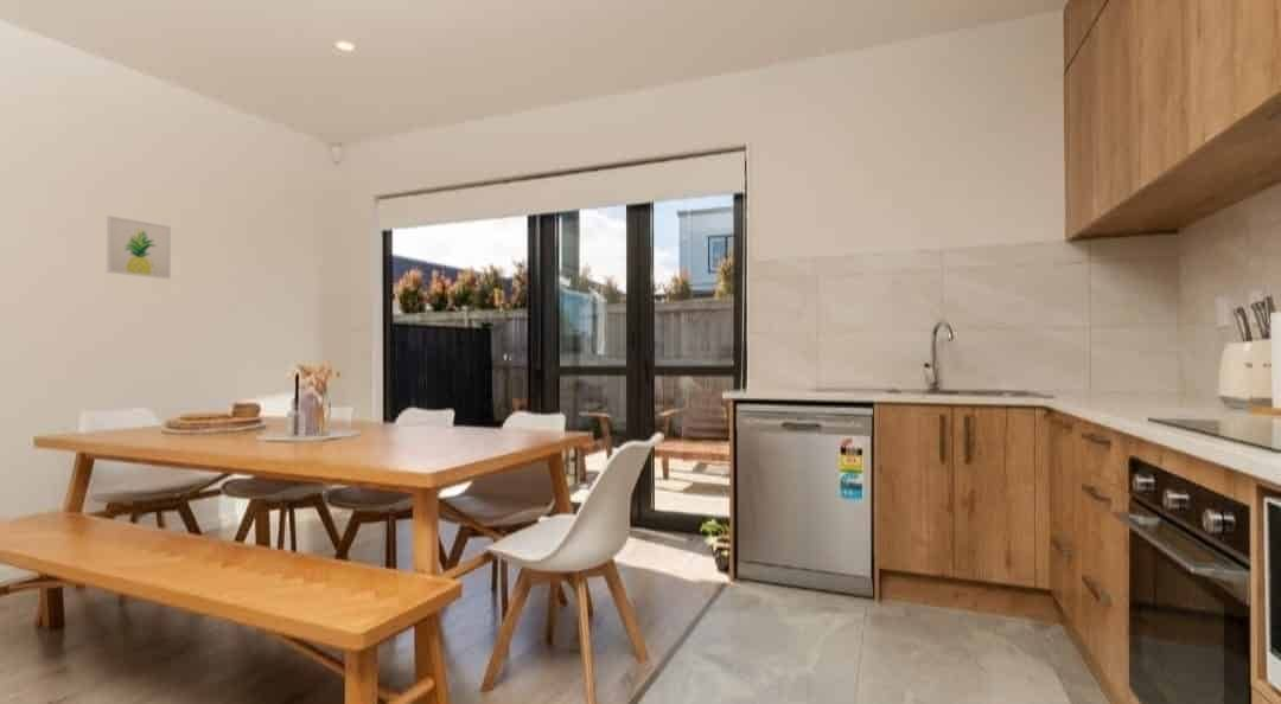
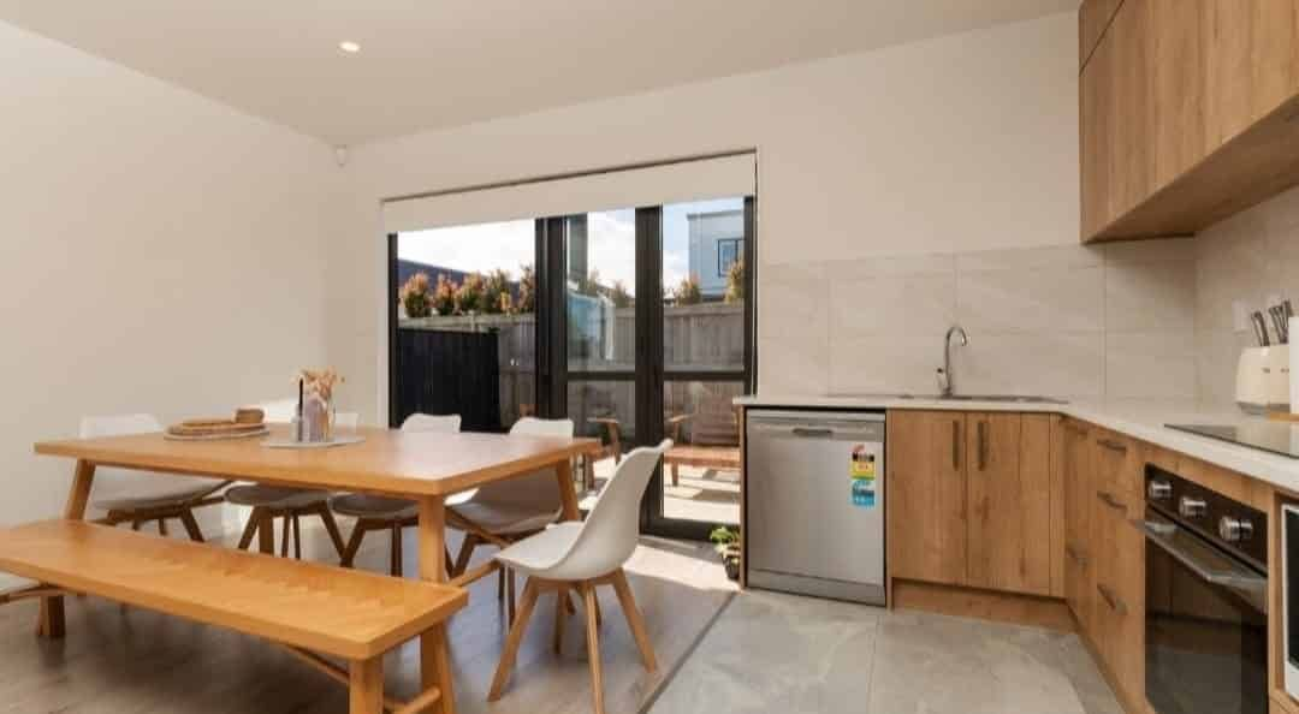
- wall art [106,215,172,280]
